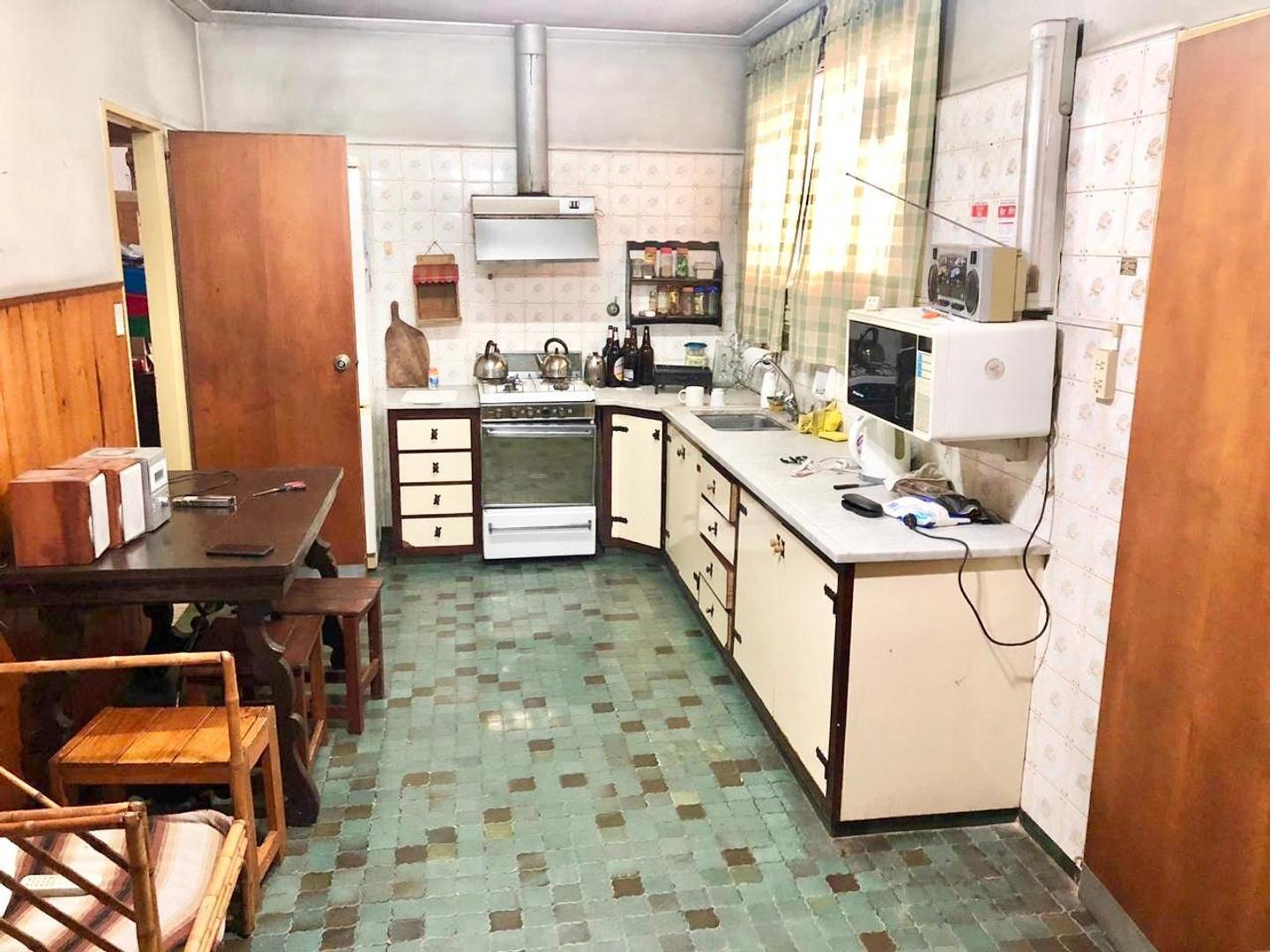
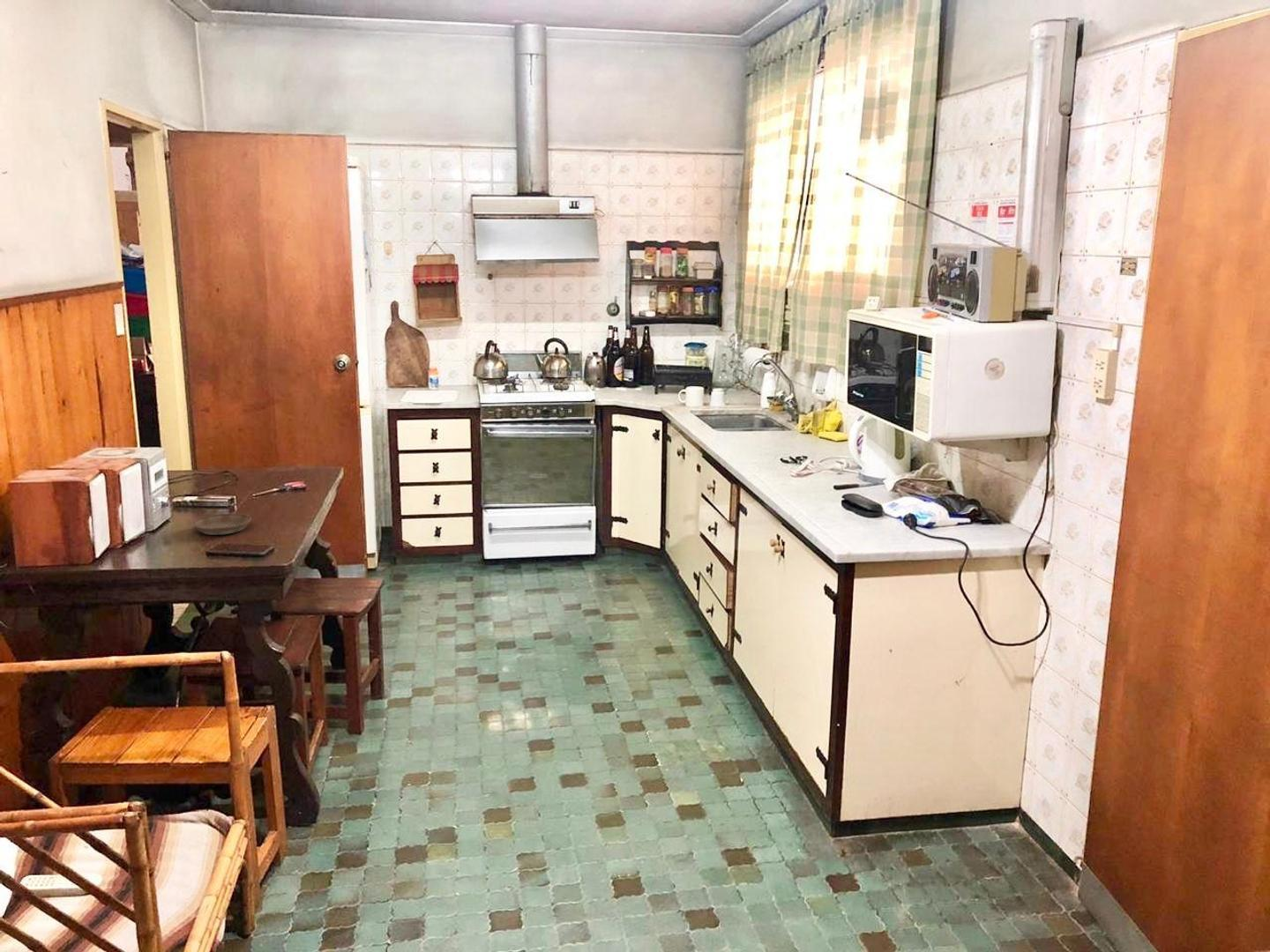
+ saucer [191,513,252,536]
